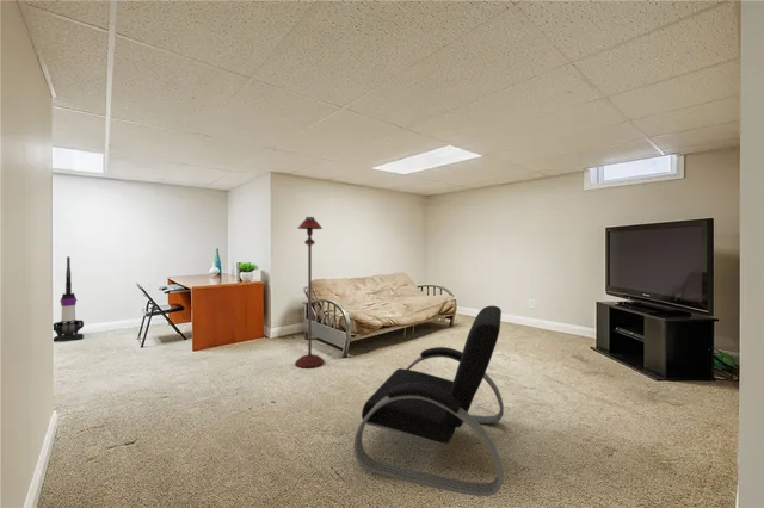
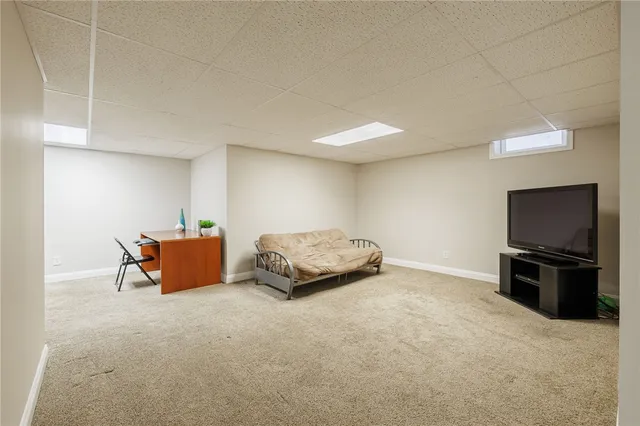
- armchair [353,304,505,497]
- floor lamp [294,216,325,368]
- vacuum cleaner [53,255,85,343]
